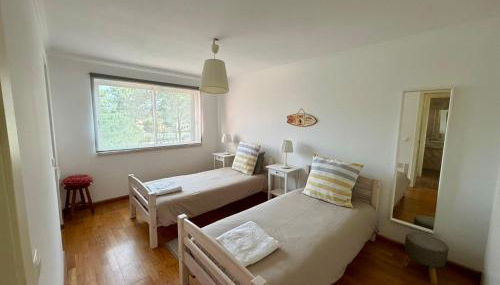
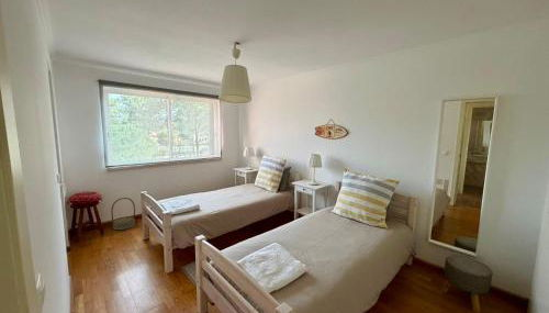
+ basket [110,197,136,231]
